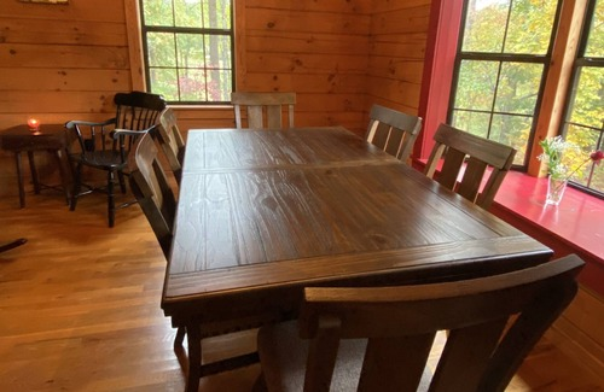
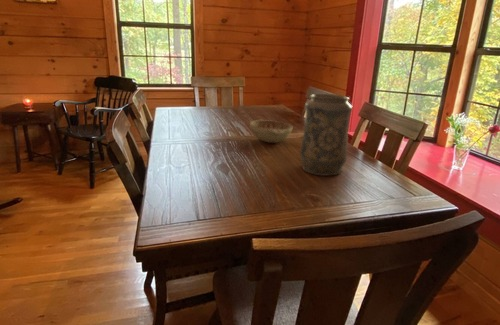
+ decorative vase [299,93,353,177]
+ decorative bowl [249,119,294,144]
